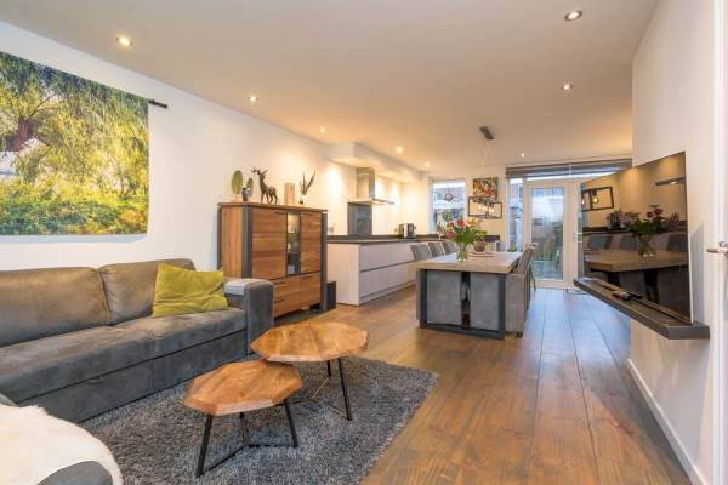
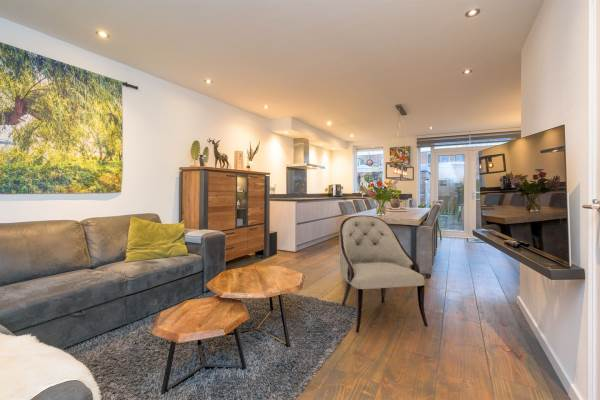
+ armchair [338,214,429,334]
